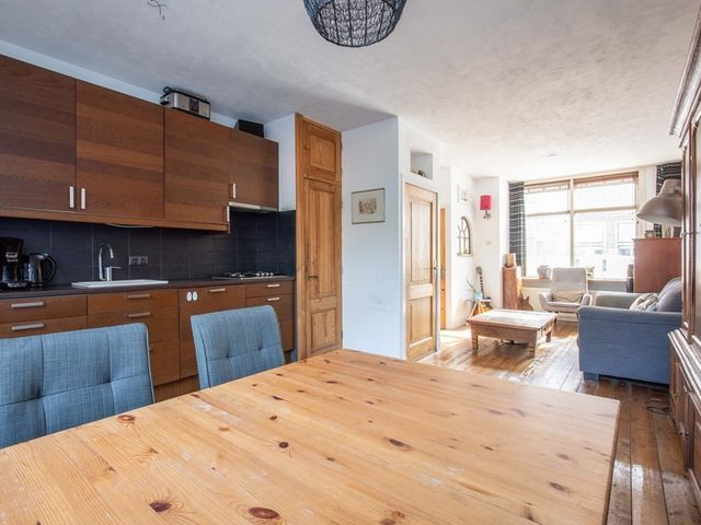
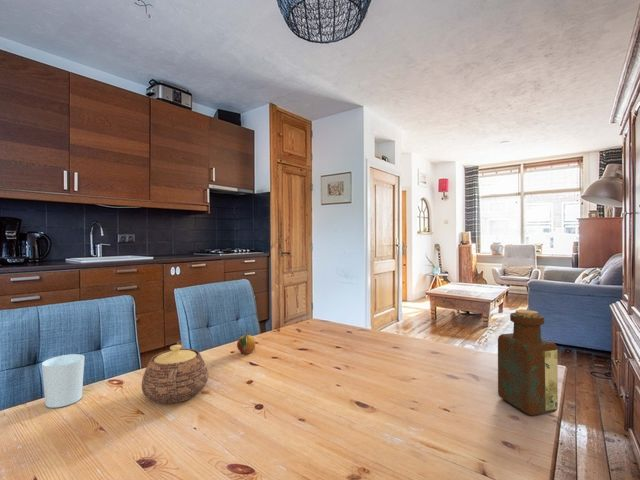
+ fruit [236,328,256,355]
+ cup [41,353,86,409]
+ teapot [141,340,209,405]
+ bottle [497,309,559,416]
